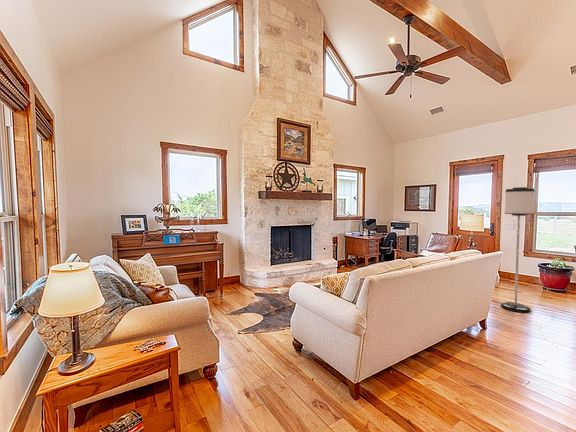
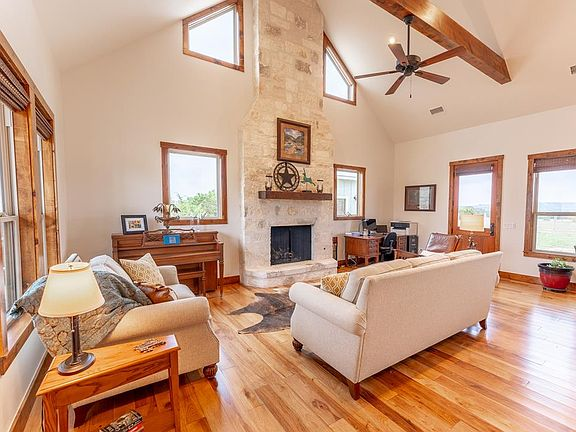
- floor lamp [500,186,537,314]
